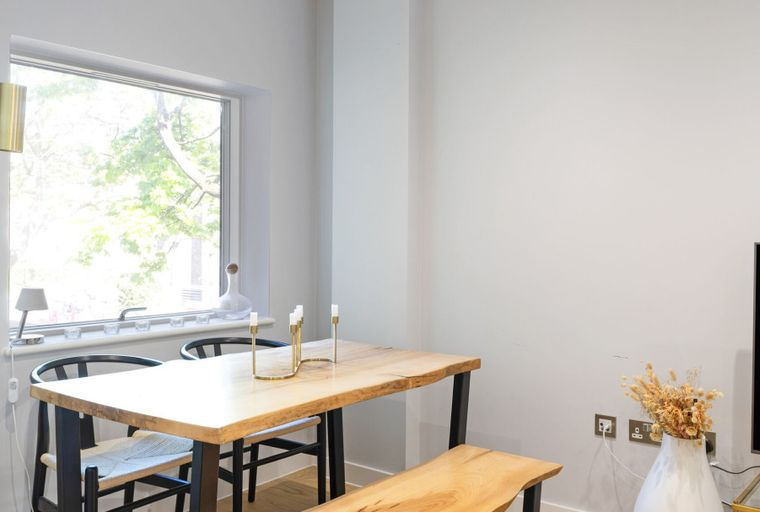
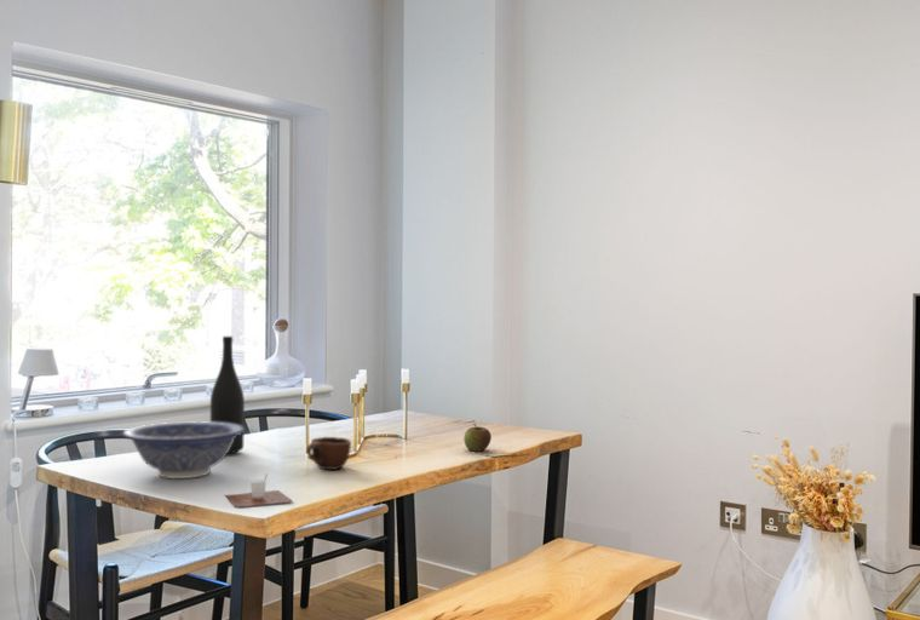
+ decorative bowl [121,420,246,480]
+ mug [305,436,352,471]
+ wine bottle [209,335,246,454]
+ cup [224,472,294,509]
+ apple [462,423,493,453]
